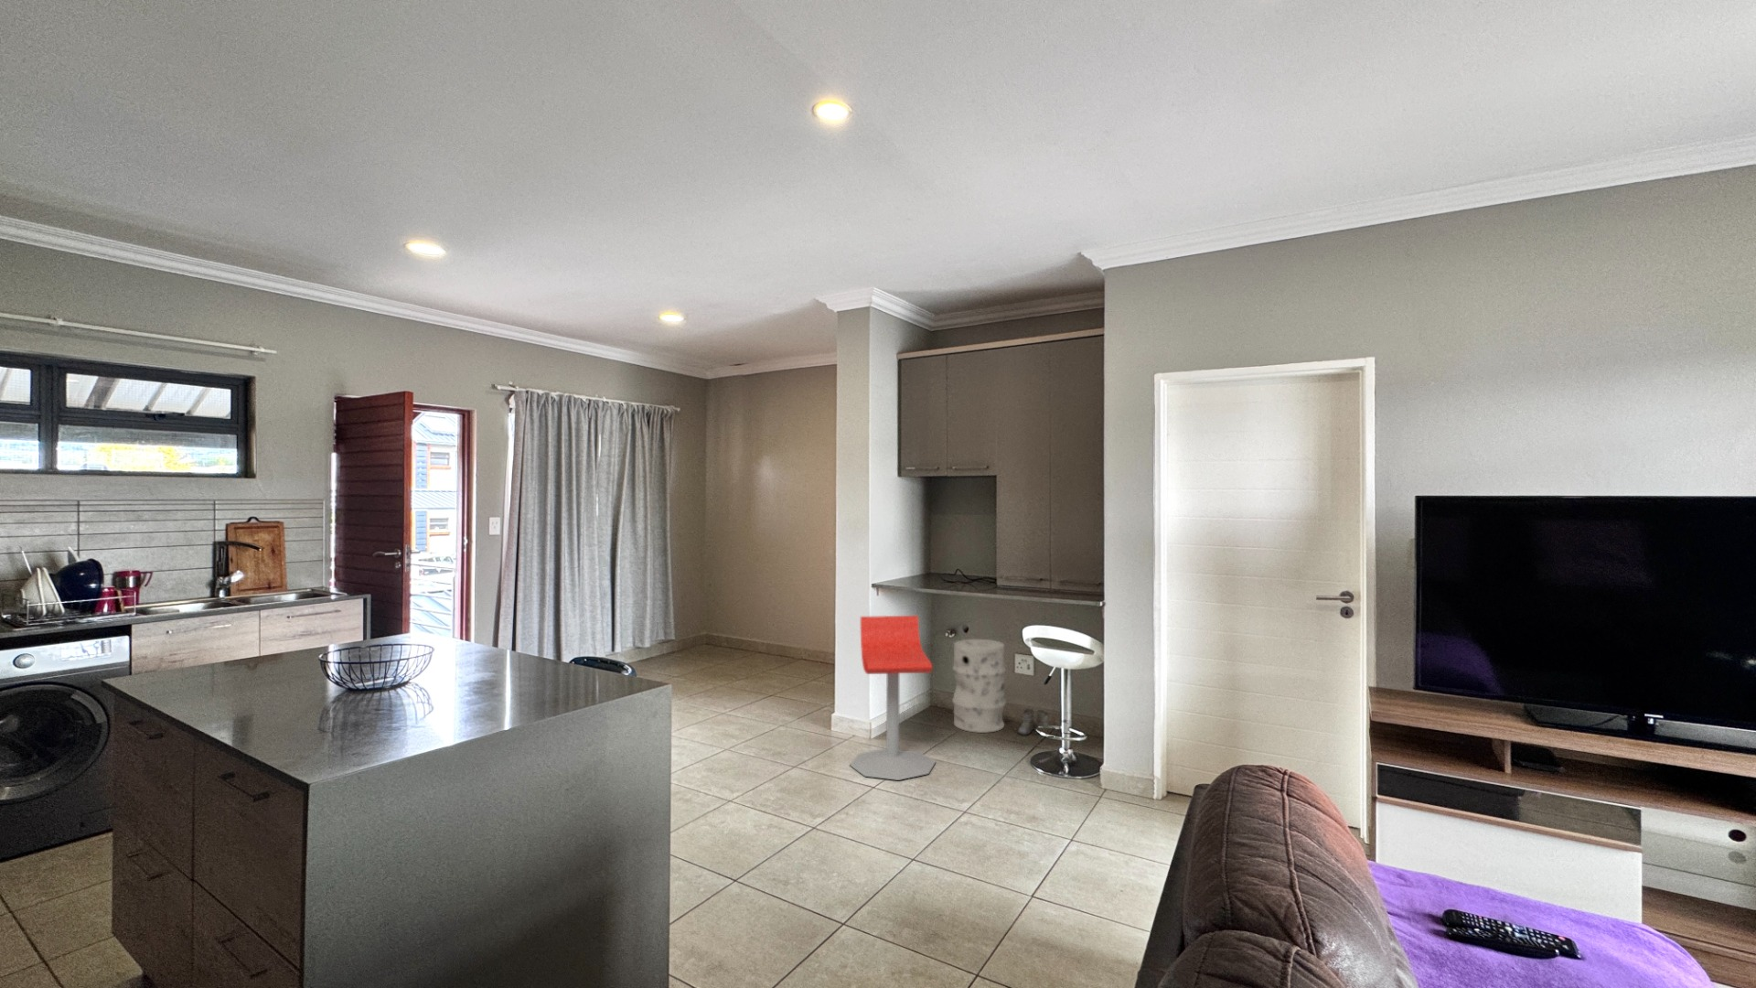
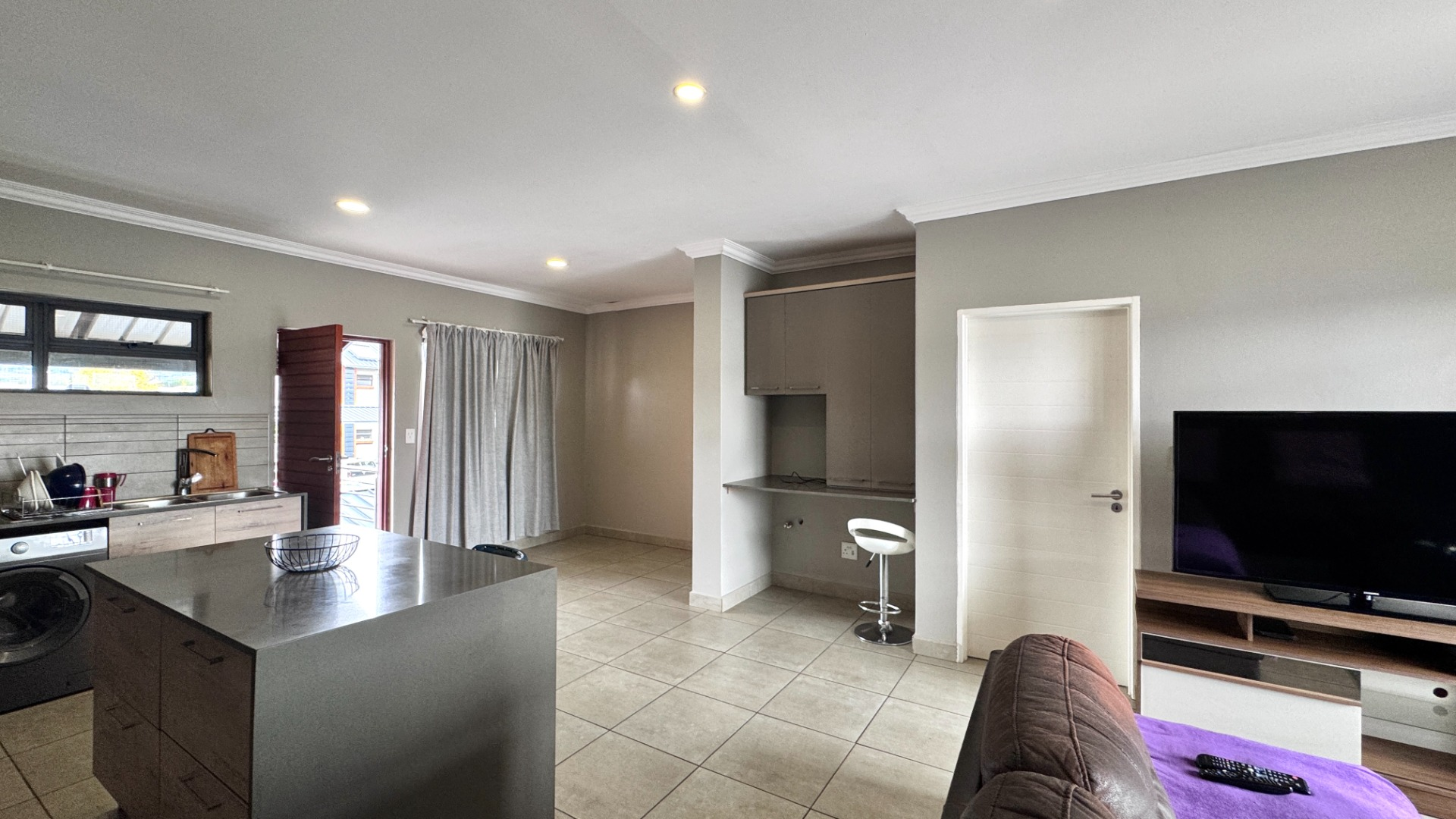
- boots [1017,707,1053,738]
- stool [849,615,937,782]
- trash can [952,638,1007,733]
